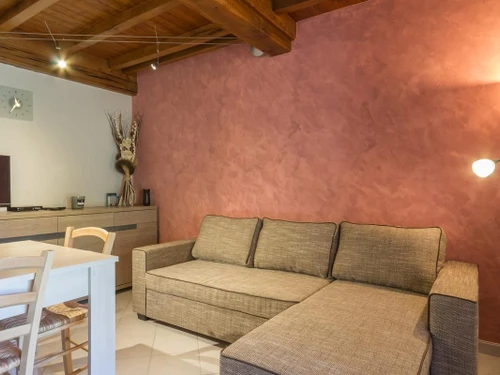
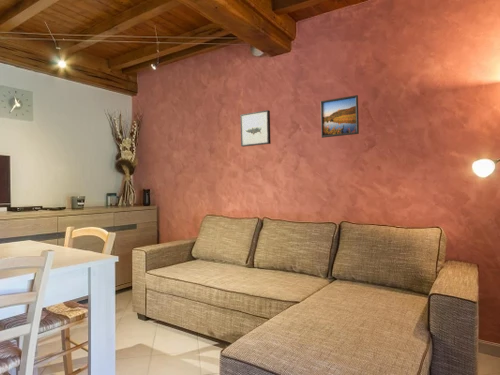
+ wall art [239,109,272,148]
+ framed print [320,94,360,139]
